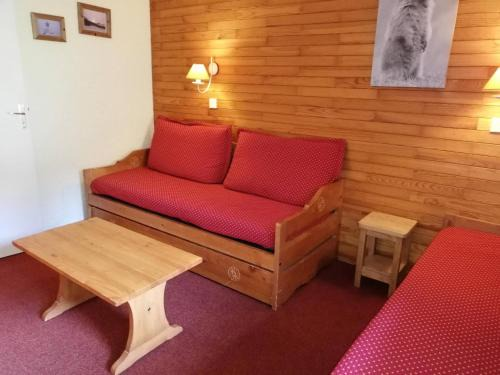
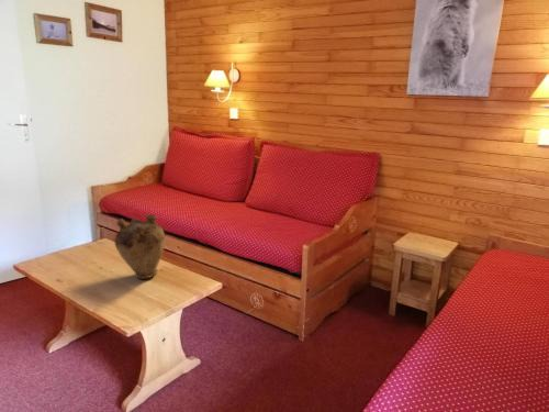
+ vase [113,213,166,280]
